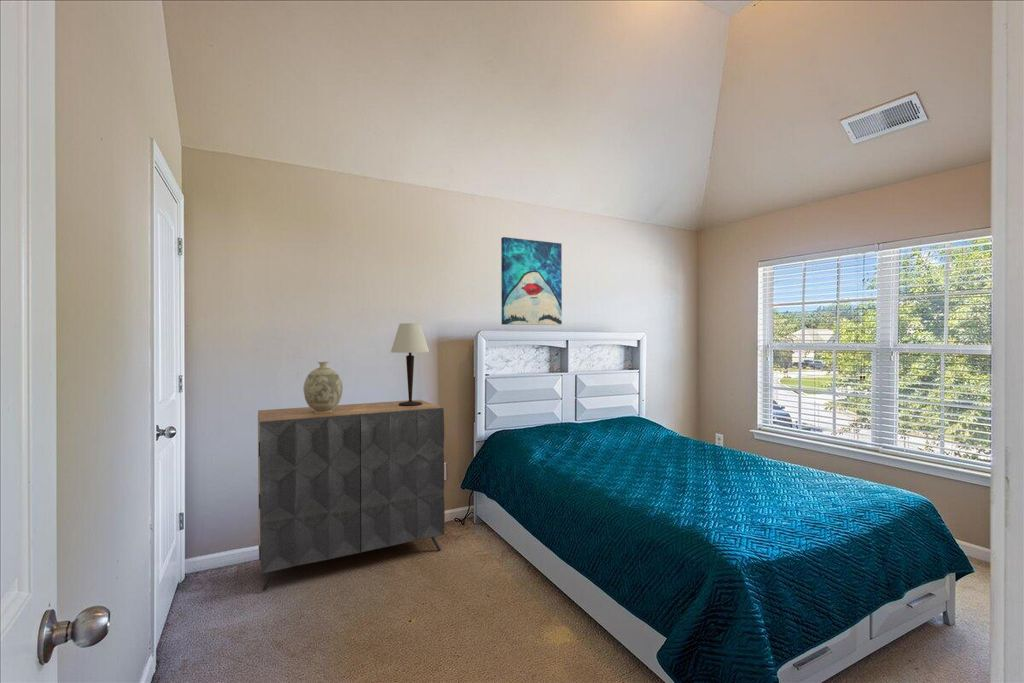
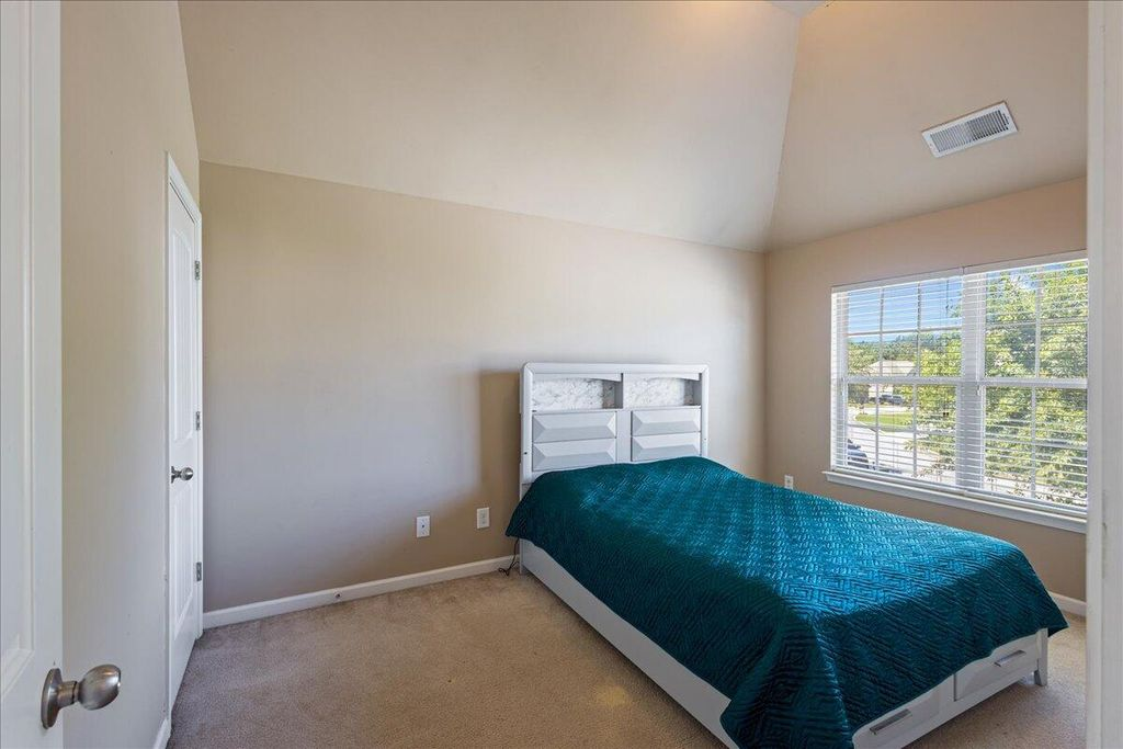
- wall art [500,236,563,326]
- decorative vase [302,361,344,413]
- table lamp [390,322,430,406]
- dresser [257,399,446,592]
